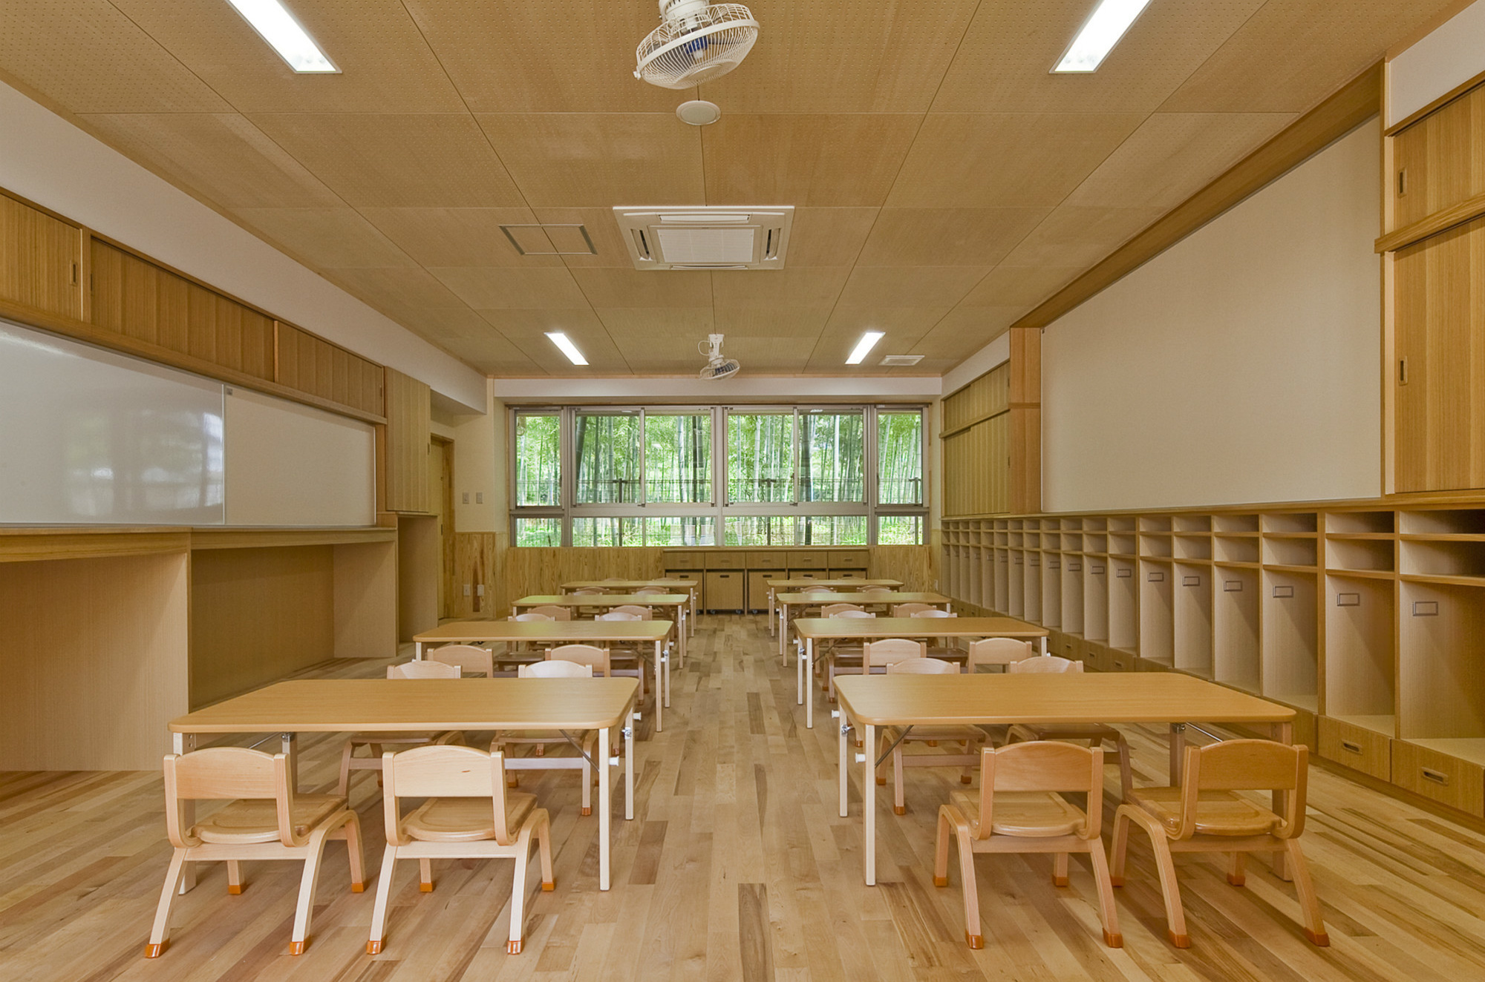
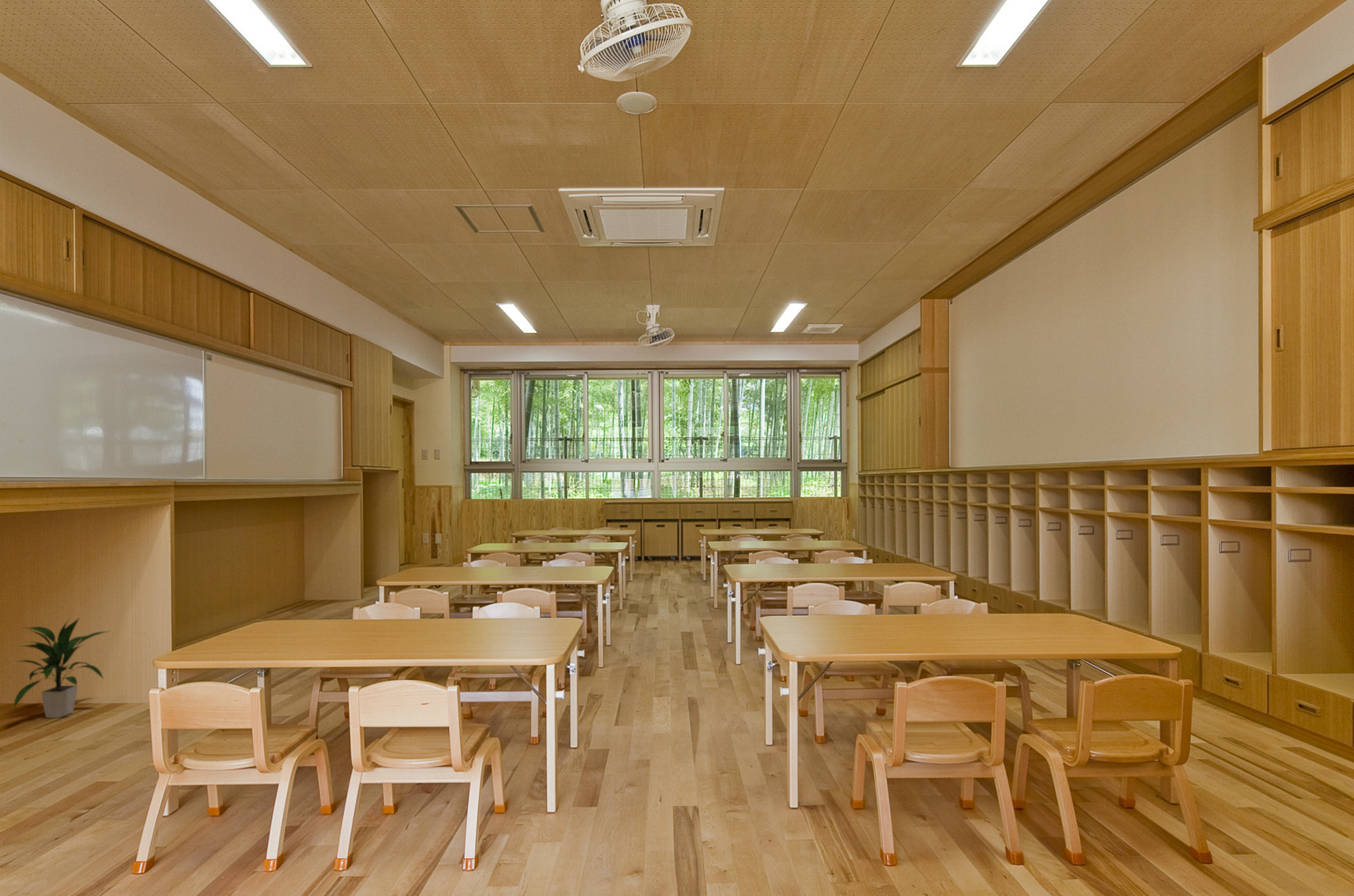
+ indoor plant [12,615,111,719]
